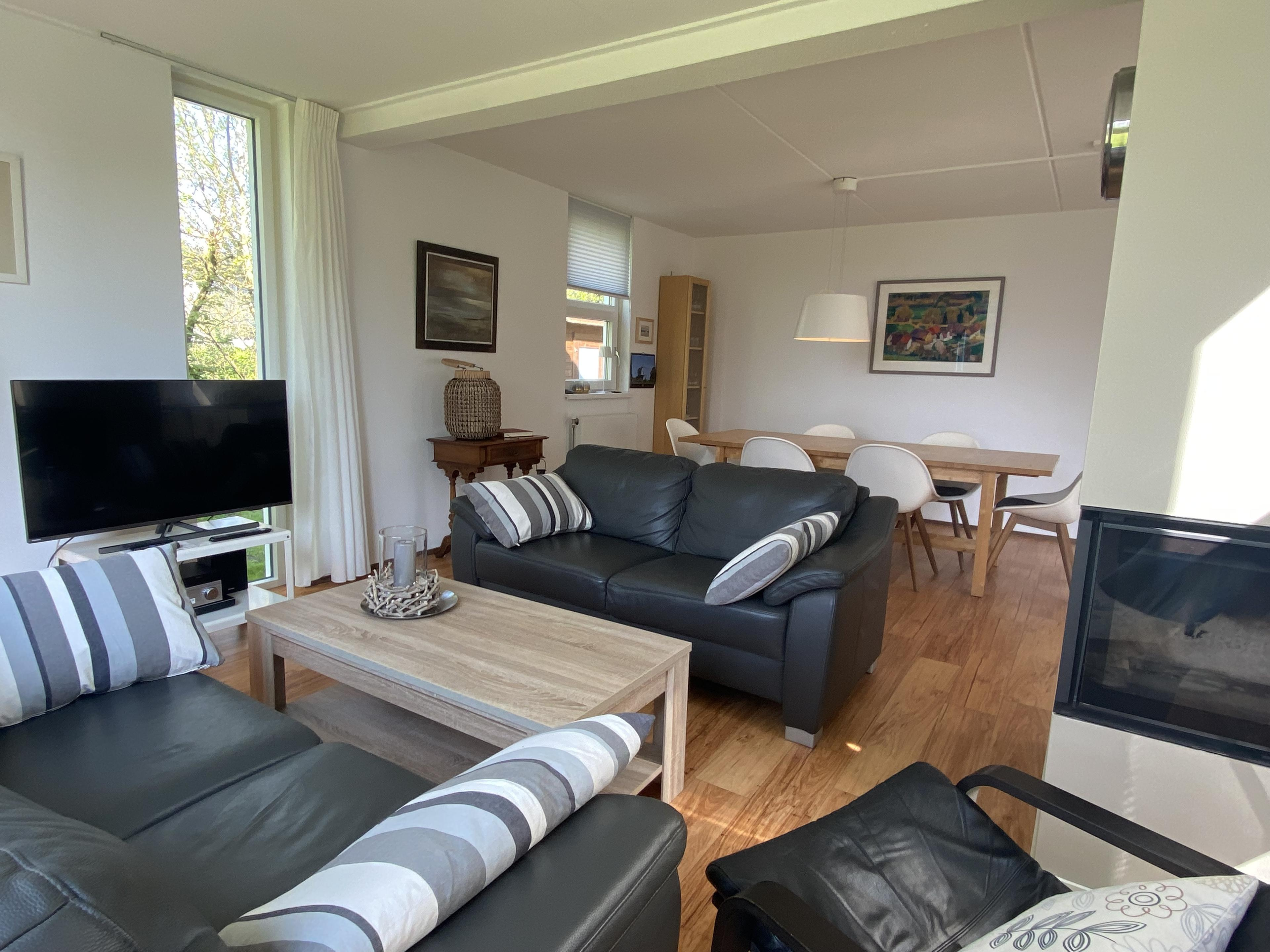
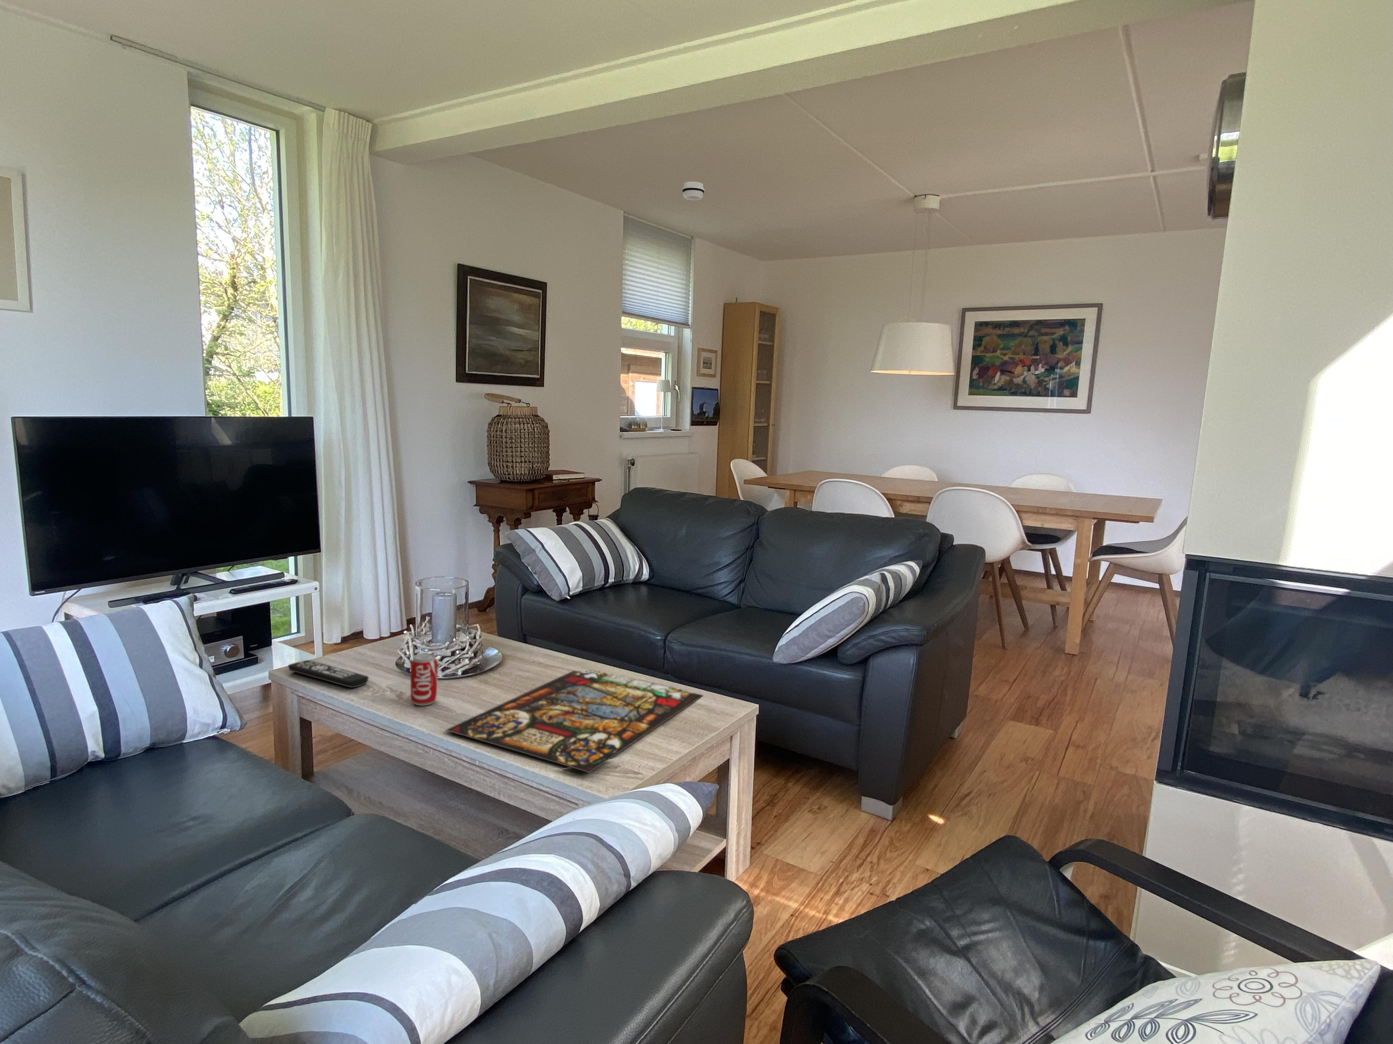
+ beverage can [410,653,438,706]
+ smoke detector [681,181,705,201]
+ stained glass panel [444,670,704,773]
+ remote control [287,660,369,688]
